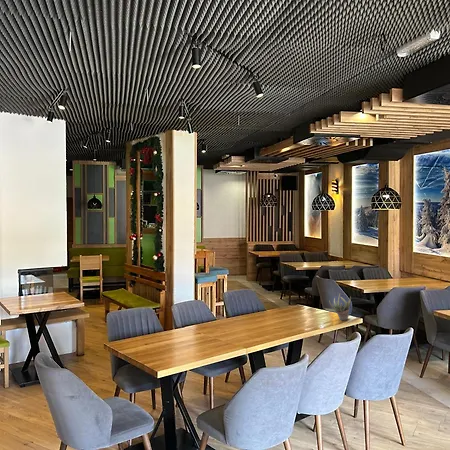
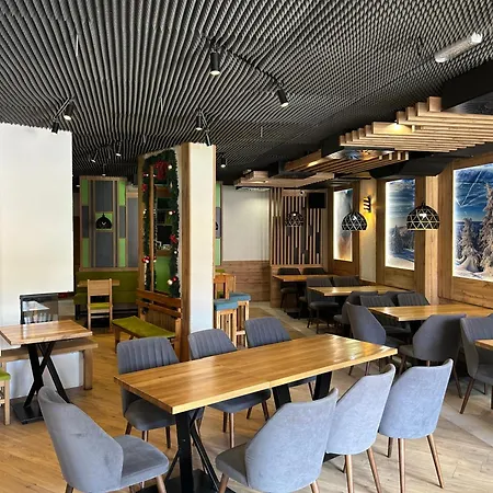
- succulent plant [323,293,352,321]
